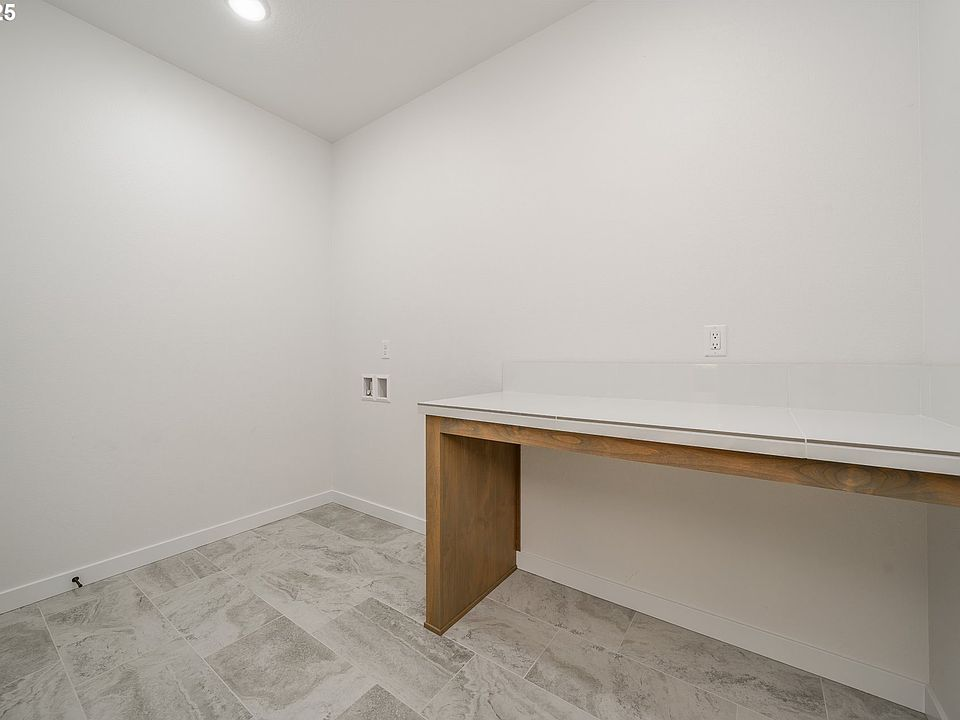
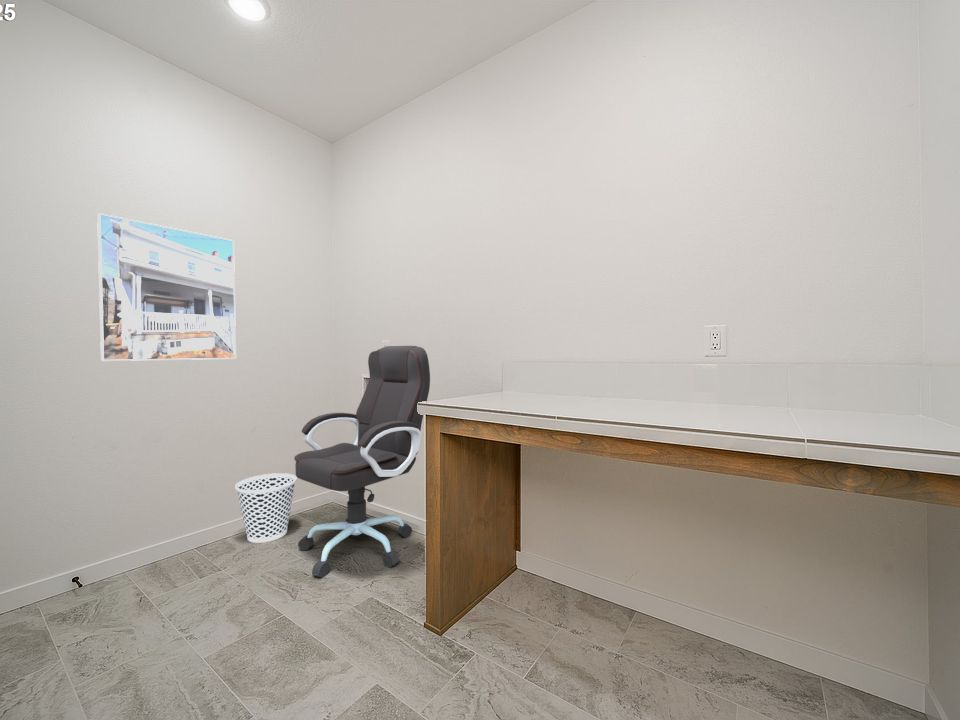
+ office chair [293,345,431,579]
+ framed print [96,212,237,362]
+ wastebasket [234,472,297,544]
